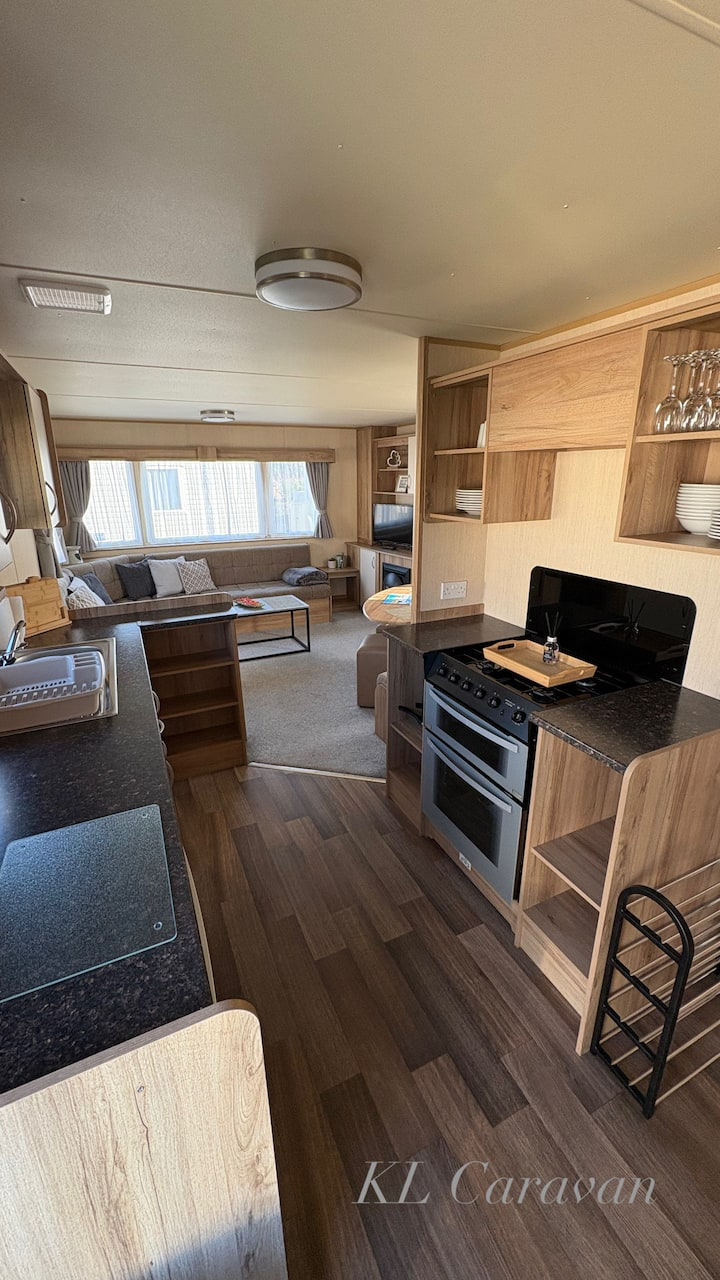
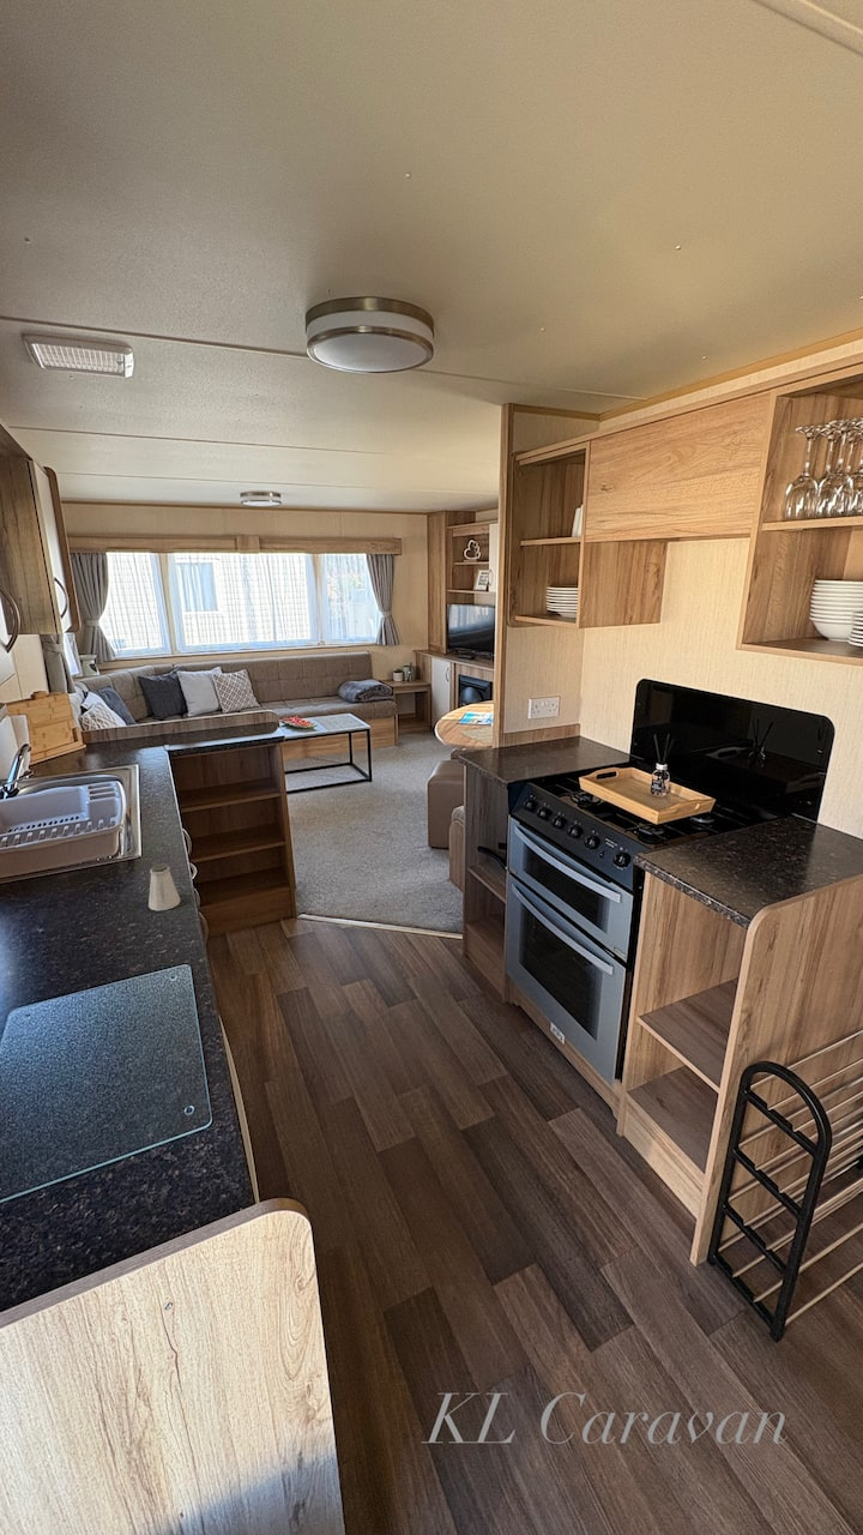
+ saltshaker [147,862,181,911]
